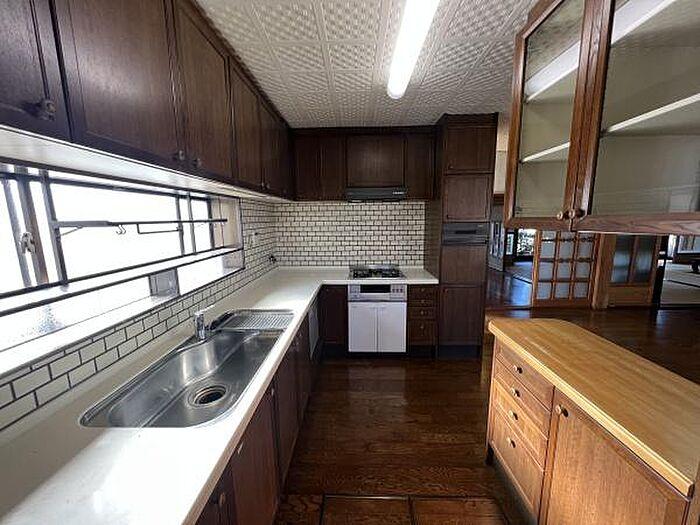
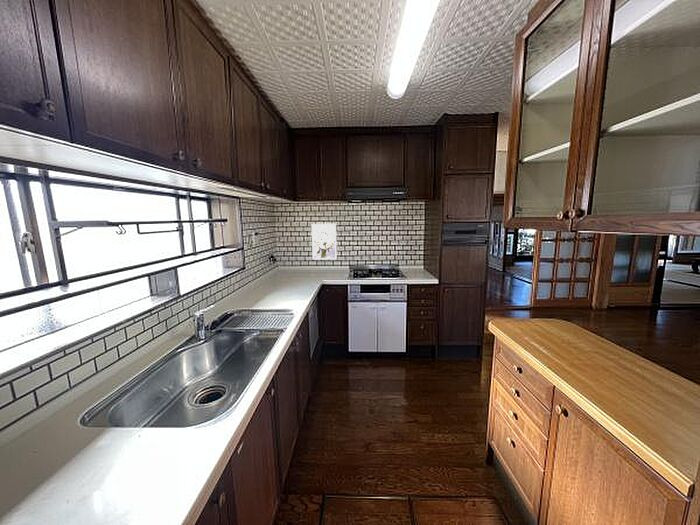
+ wall art [310,222,338,260]
